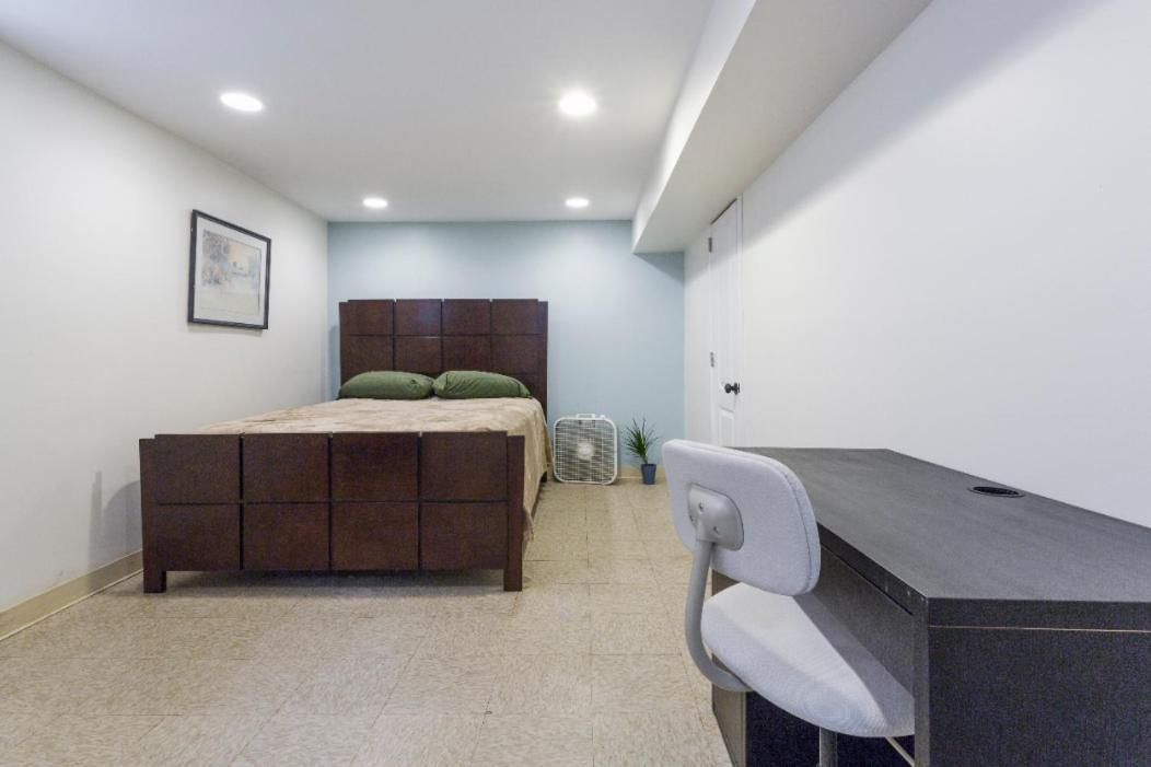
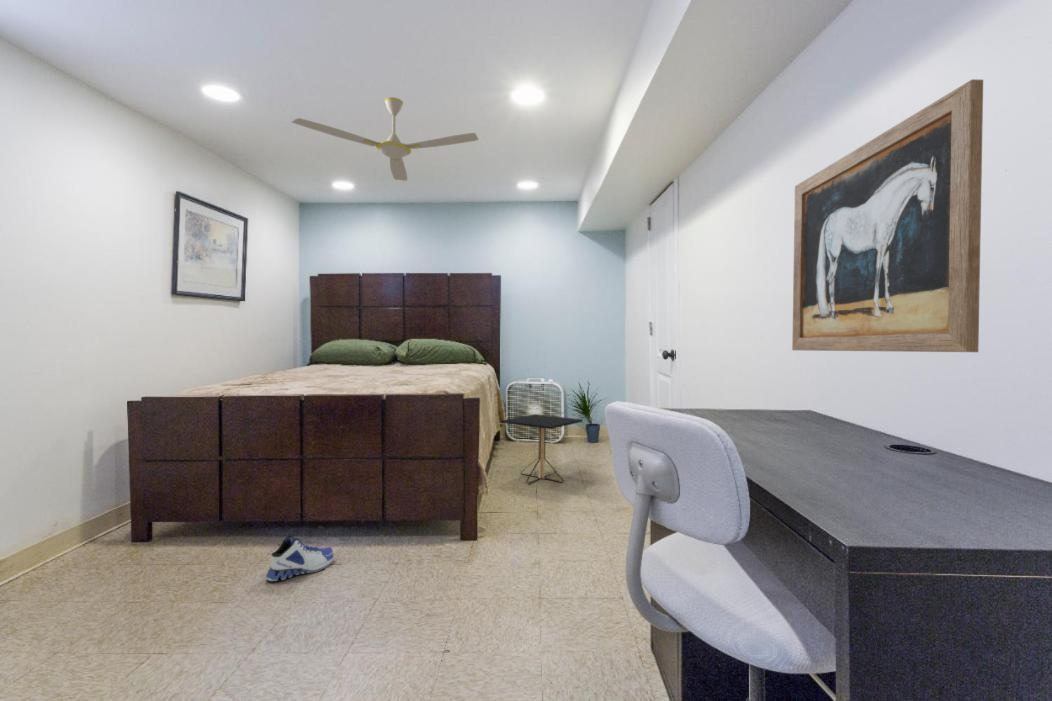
+ side table [500,413,584,484]
+ sneaker [265,534,334,582]
+ ceiling fan [291,96,480,182]
+ wall art [791,78,984,353]
